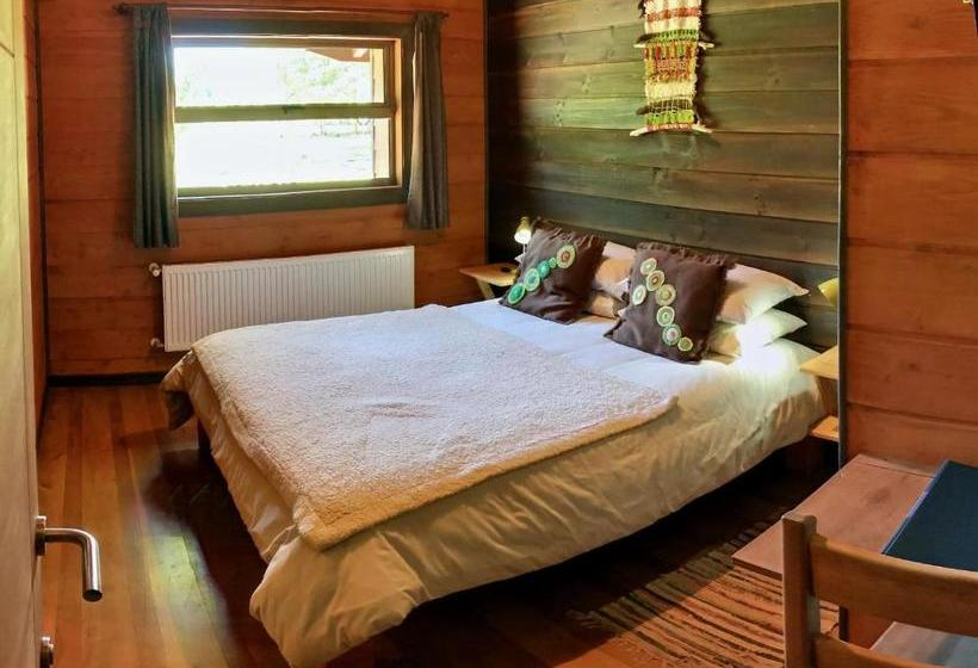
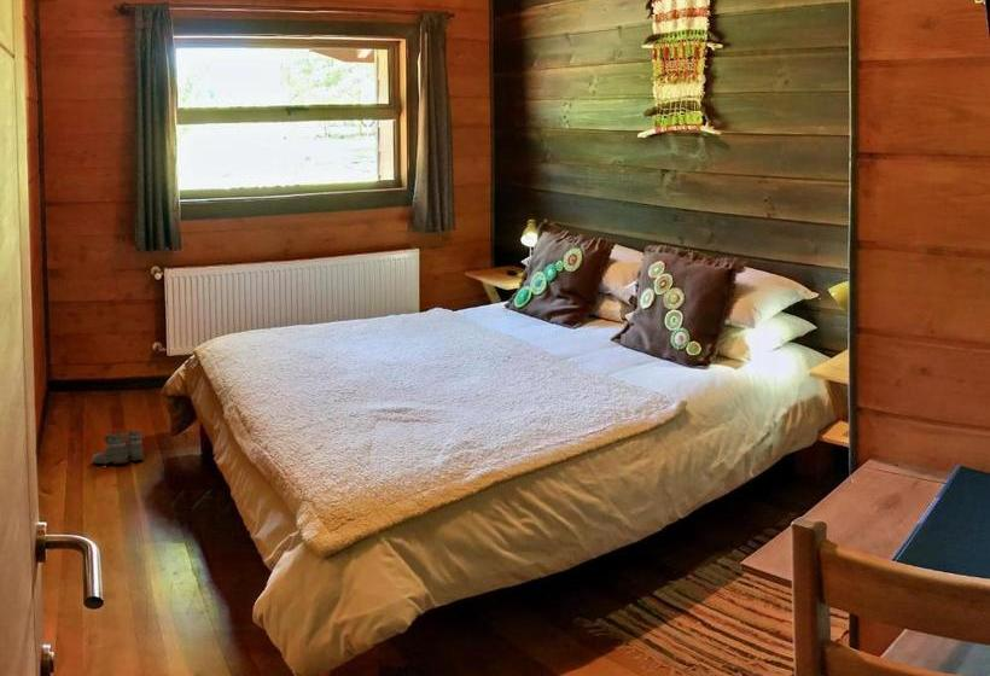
+ boots [91,429,146,465]
